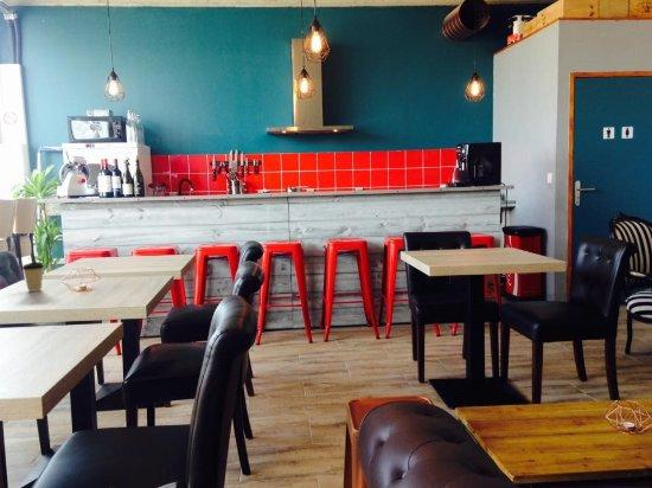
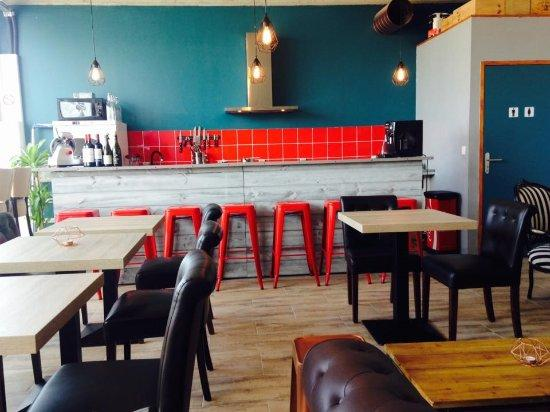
- coffee cup [20,261,45,293]
